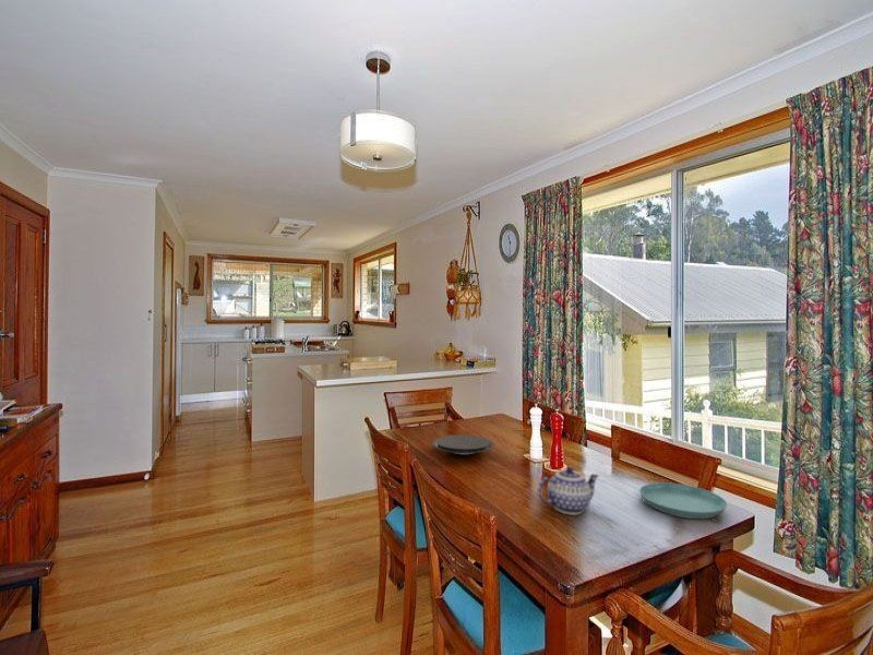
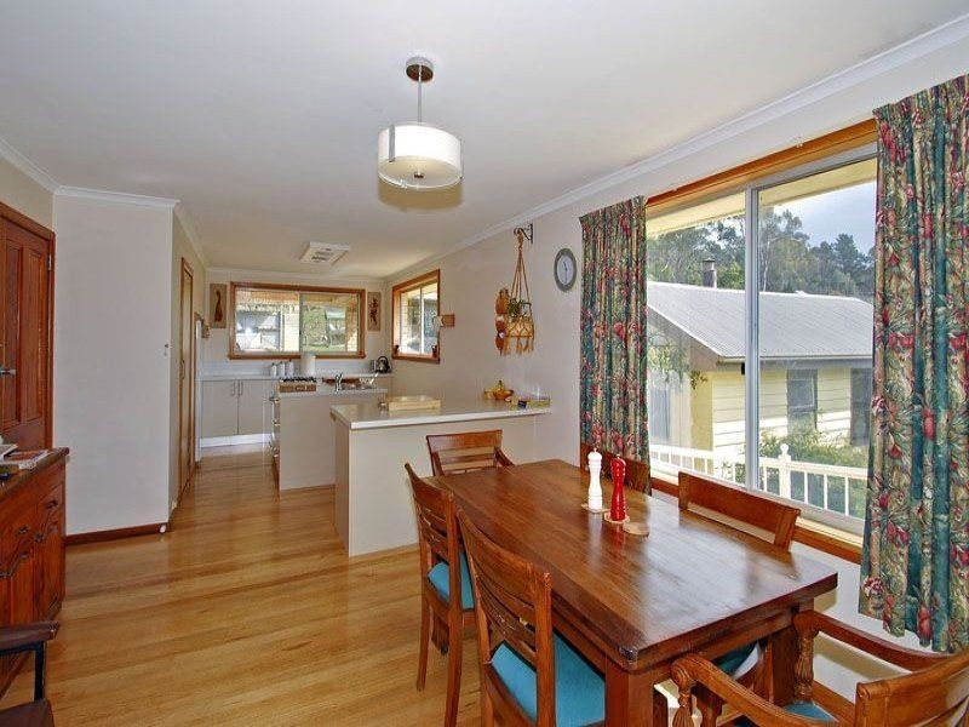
- plate [432,433,495,455]
- teapot [537,466,600,516]
- saucer [638,481,728,520]
